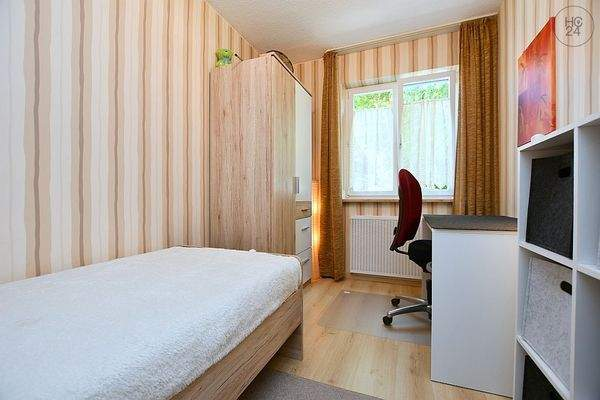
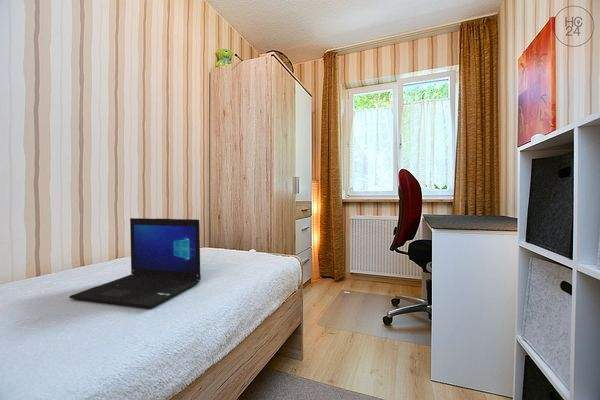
+ laptop [68,217,202,309]
